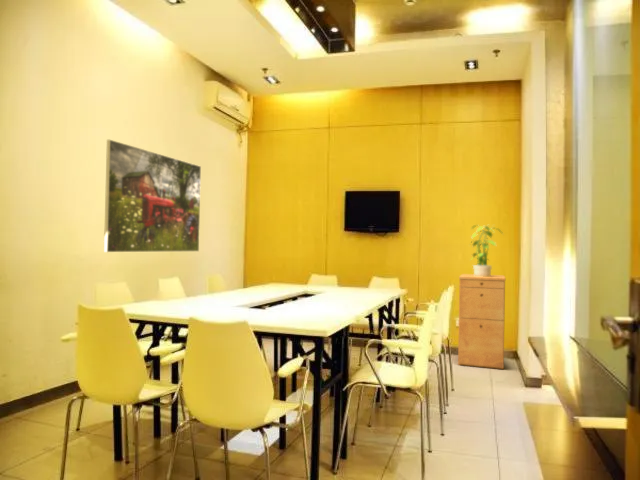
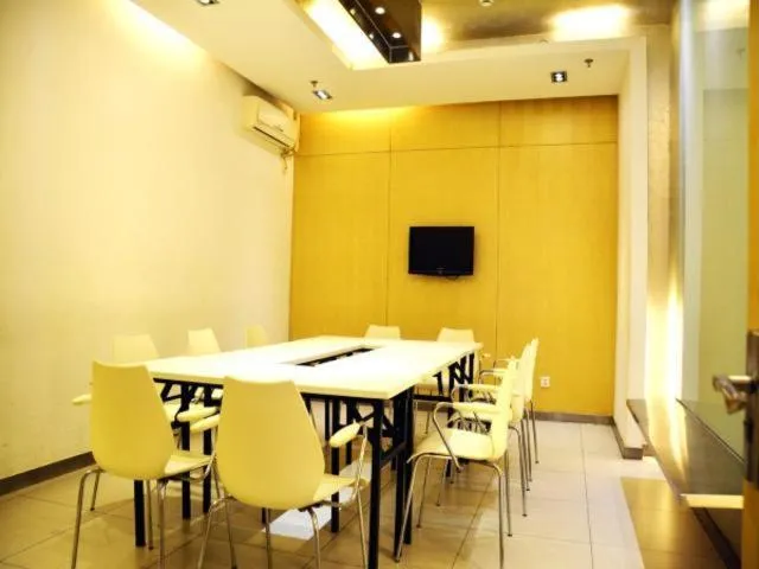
- potted plant [468,224,505,277]
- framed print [103,139,202,253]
- filing cabinet [457,273,506,370]
